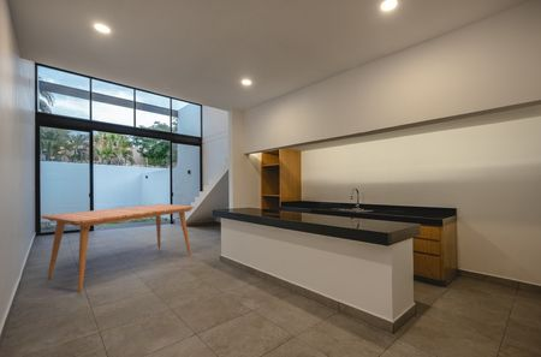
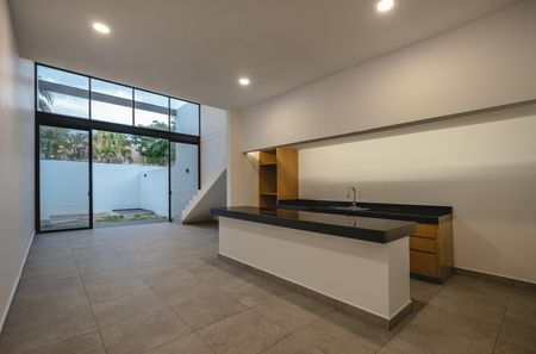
- dining table [41,203,196,293]
